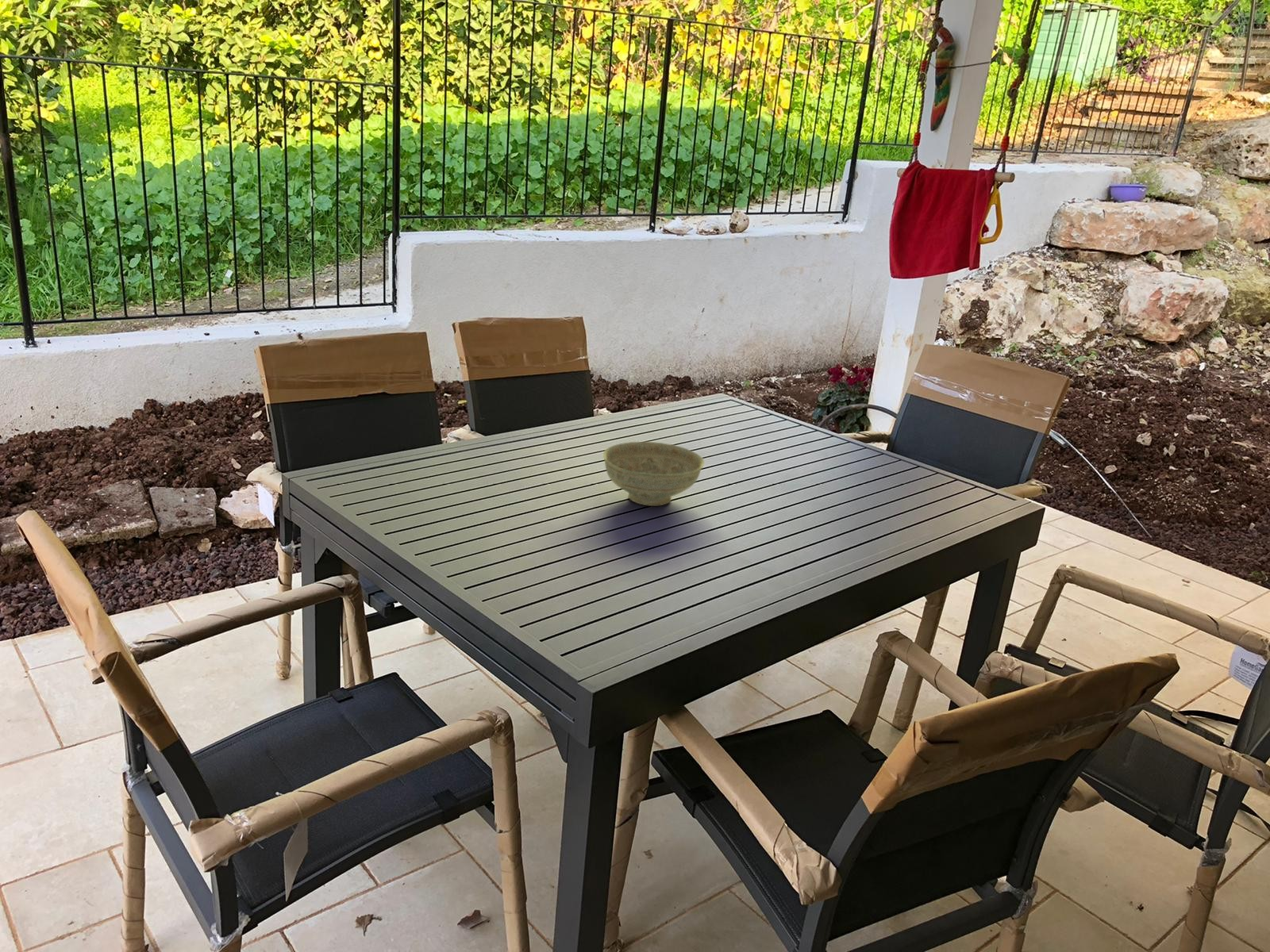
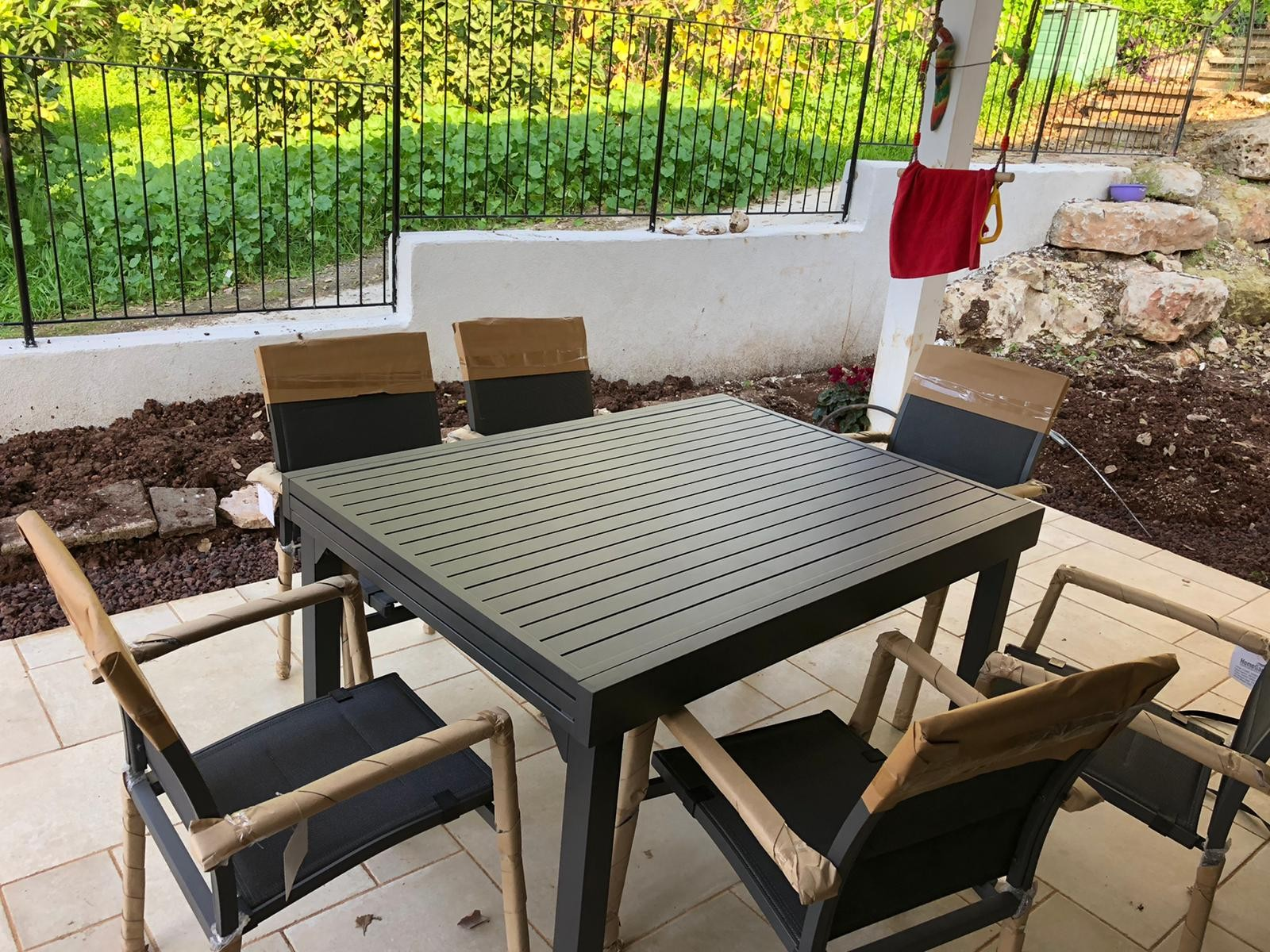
- decorative bowl [602,441,705,507]
